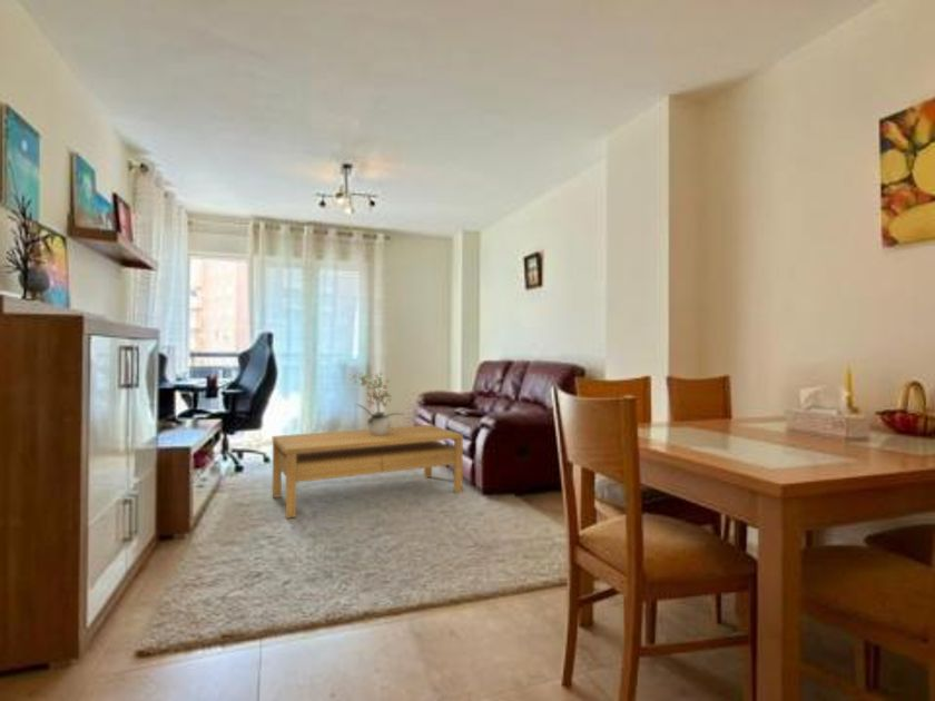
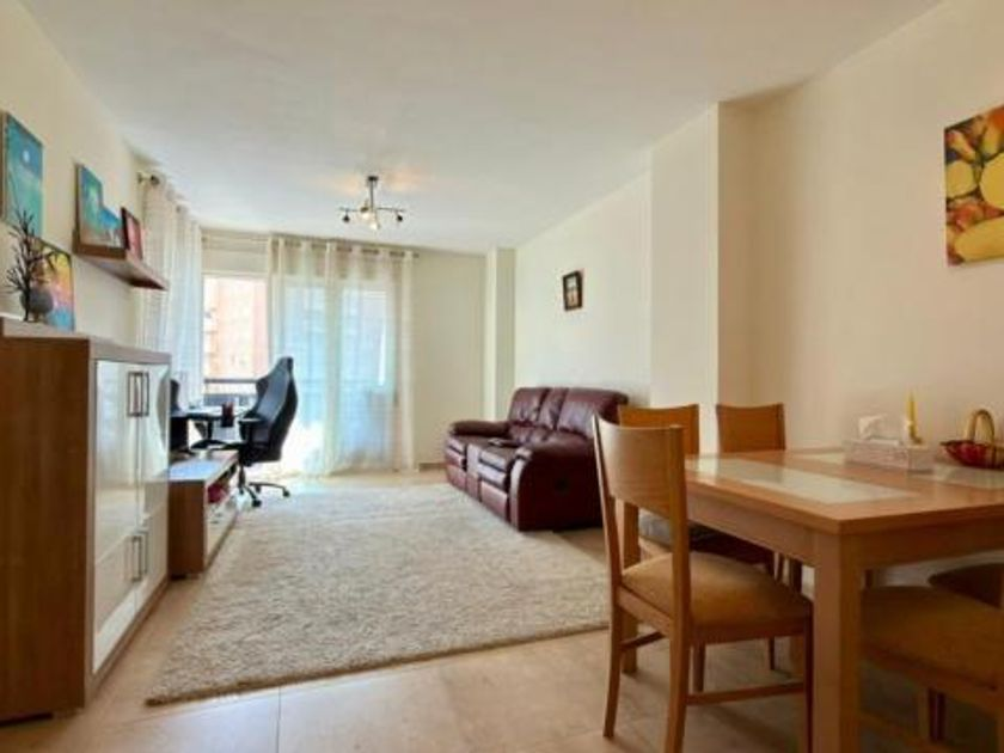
- potted plant [348,371,406,435]
- coffee table [272,424,464,520]
